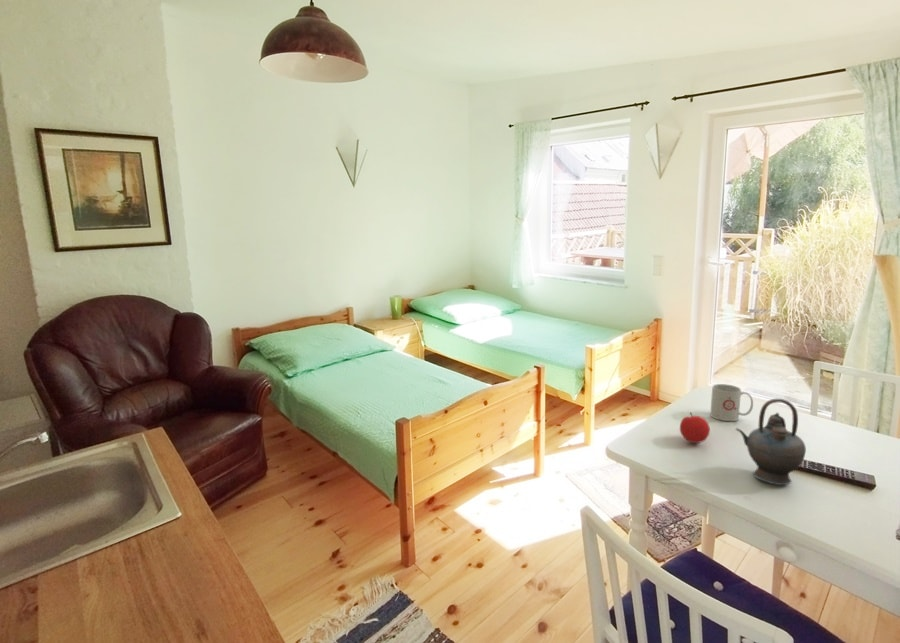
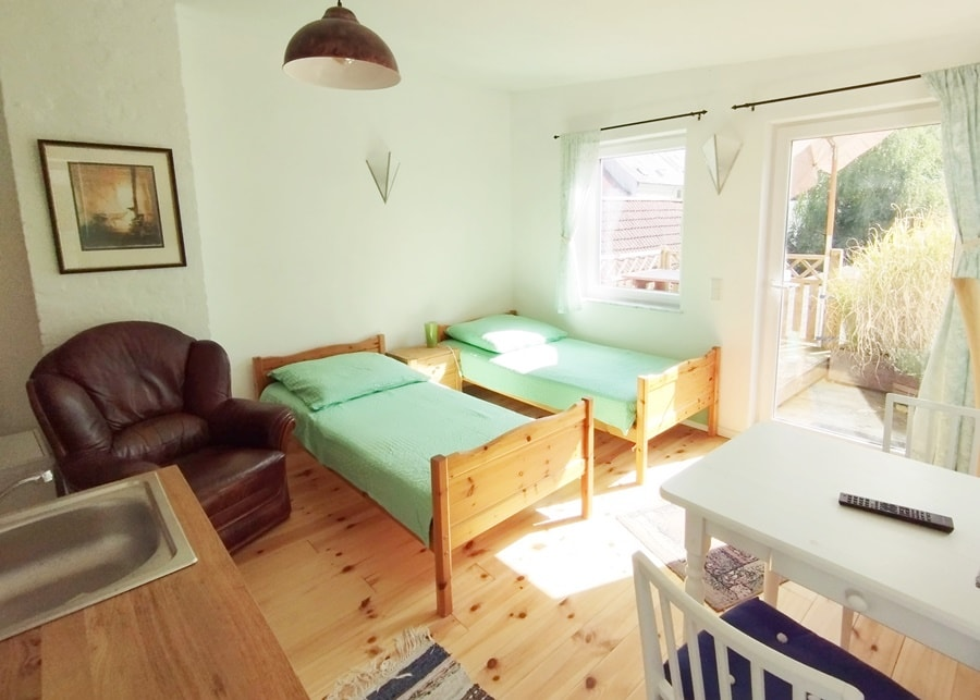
- fruit [679,412,711,444]
- mug [709,383,754,422]
- teapot [735,398,807,486]
